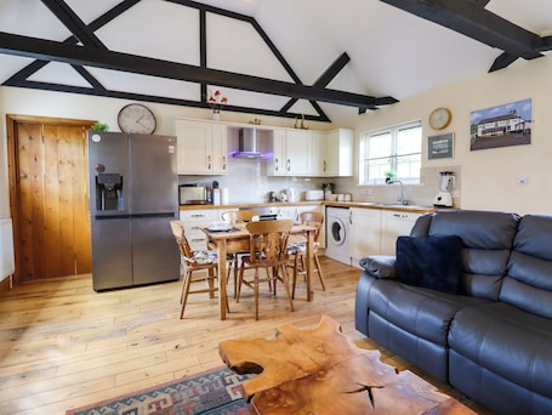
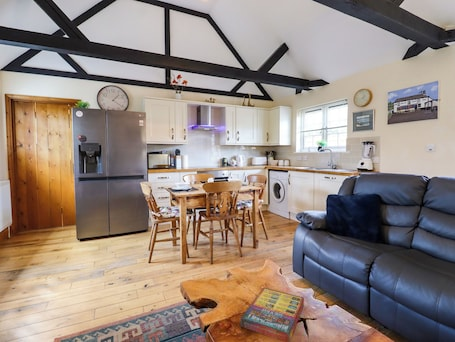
+ game compilation box [240,286,305,342]
